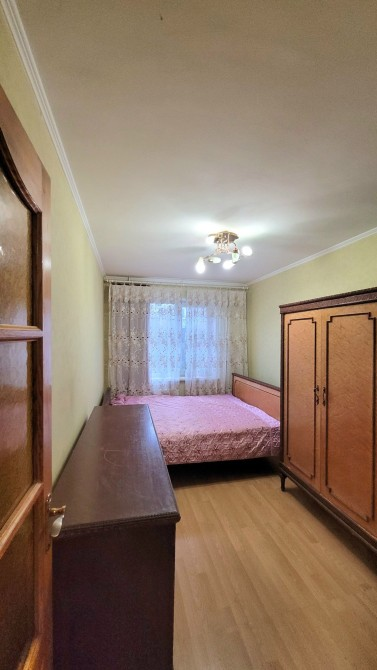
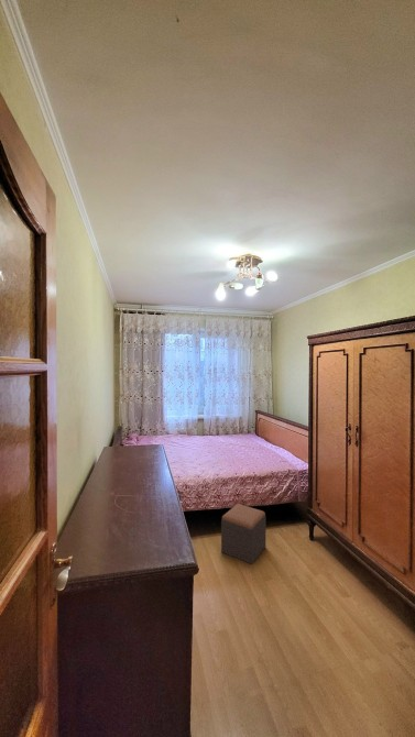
+ footstool [220,503,266,565]
